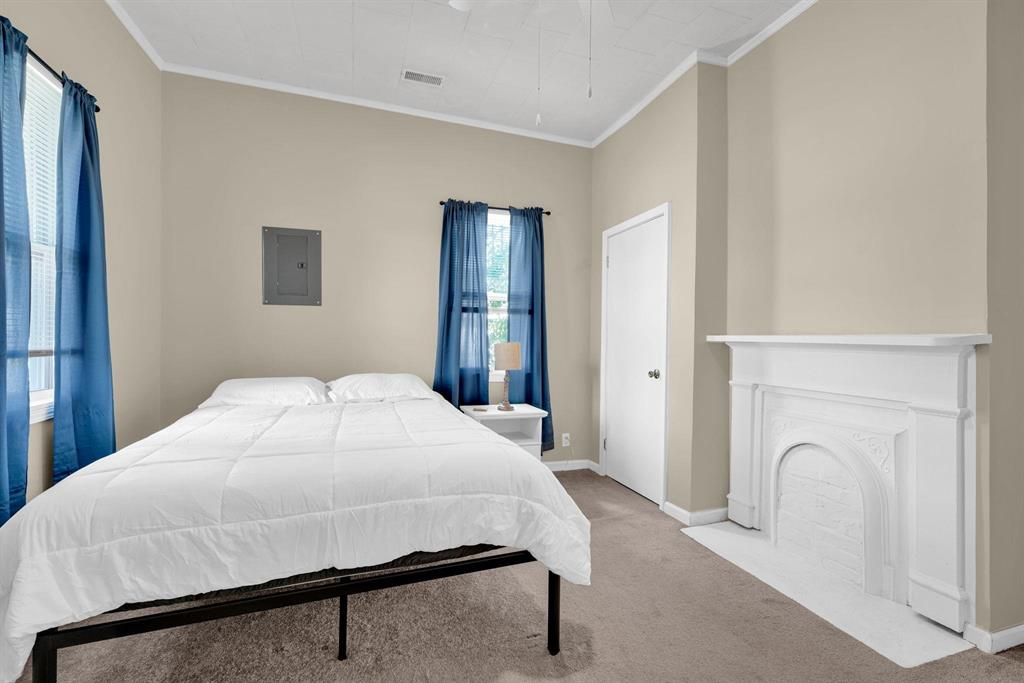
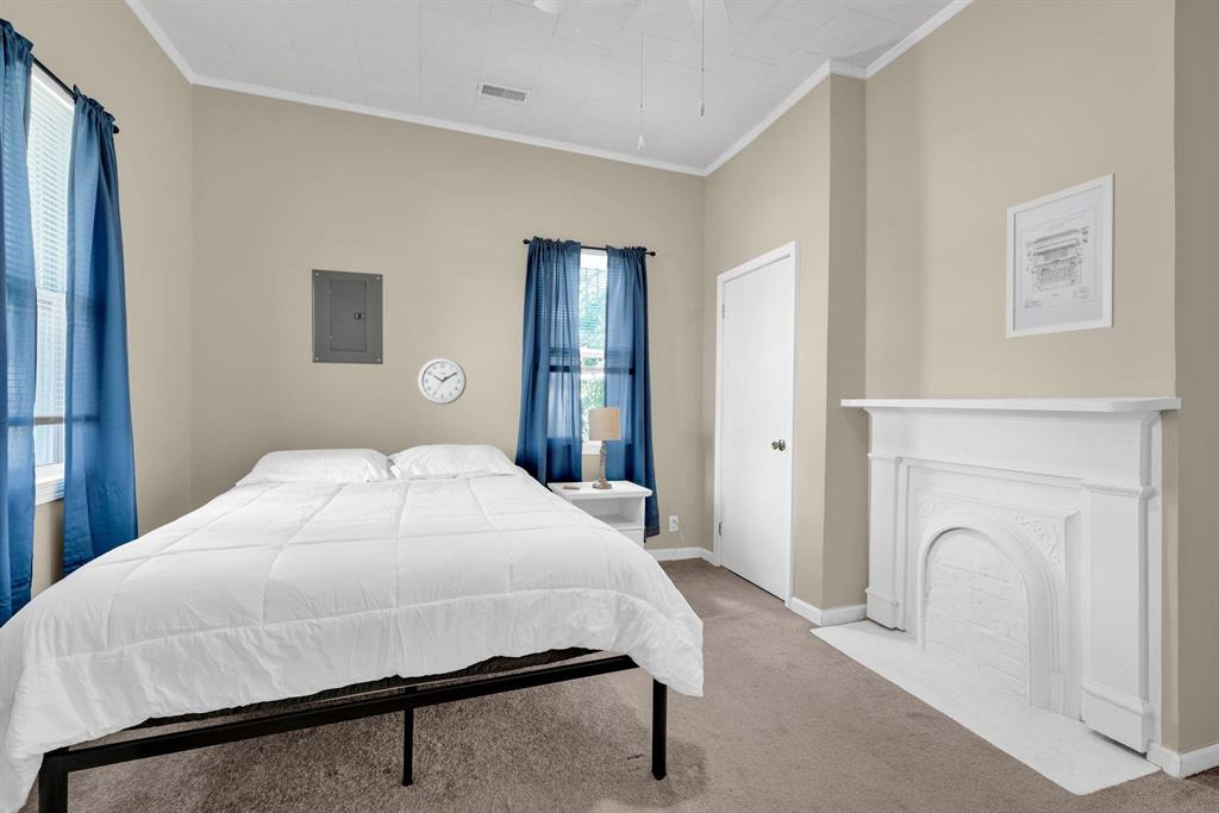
+ wall clock [417,356,468,406]
+ wall art [1005,173,1117,339]
